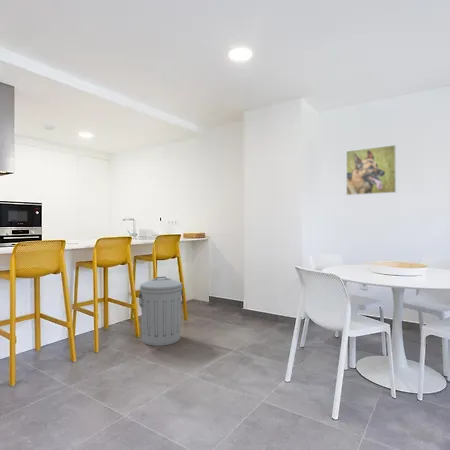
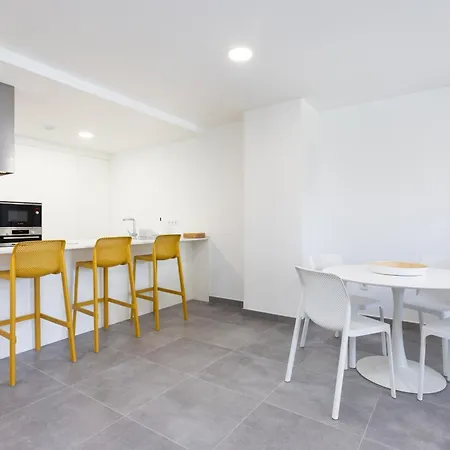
- trash can [138,276,184,347]
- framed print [345,144,397,196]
